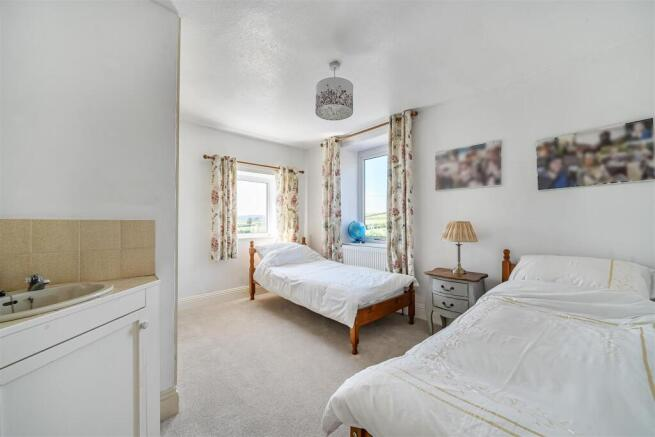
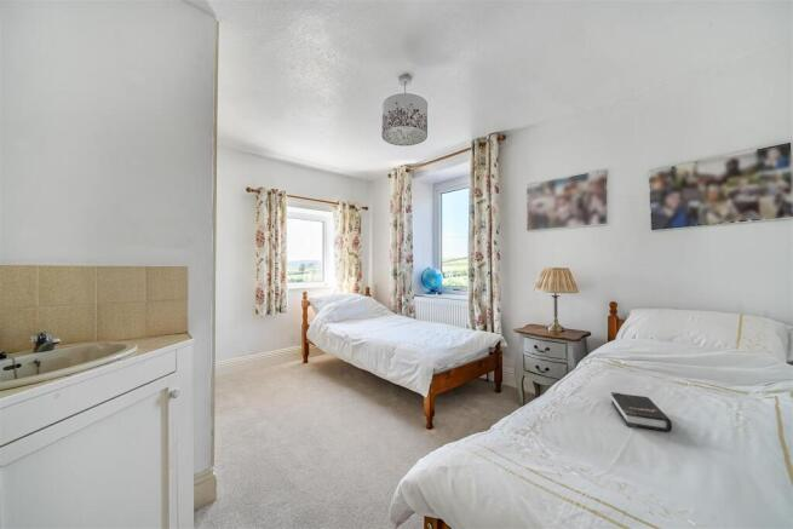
+ hardback book [610,391,673,433]
